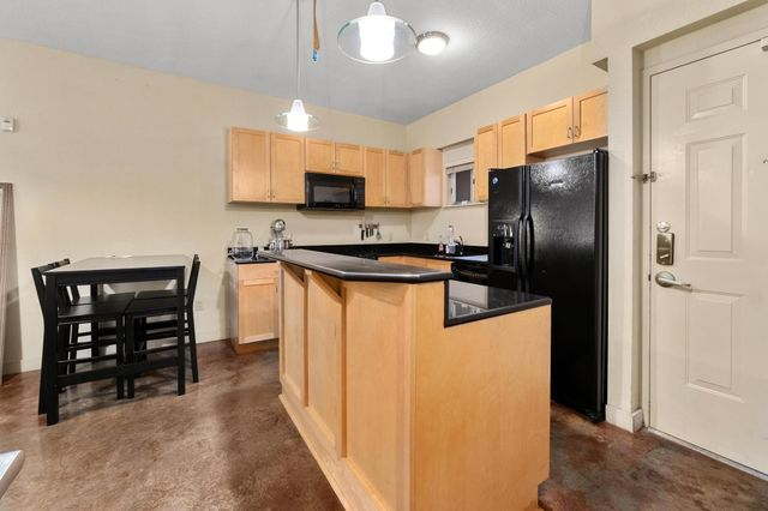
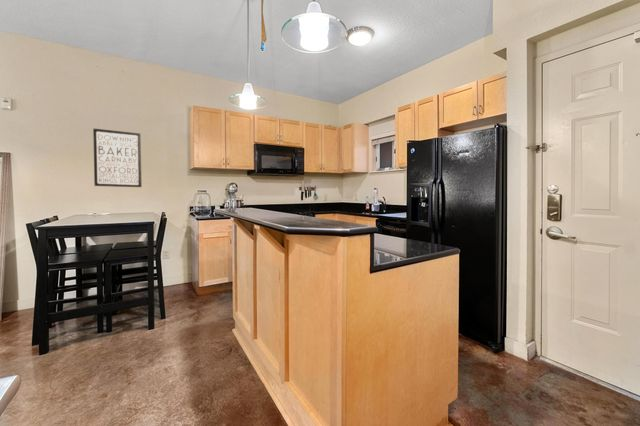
+ wall art [92,127,143,188]
